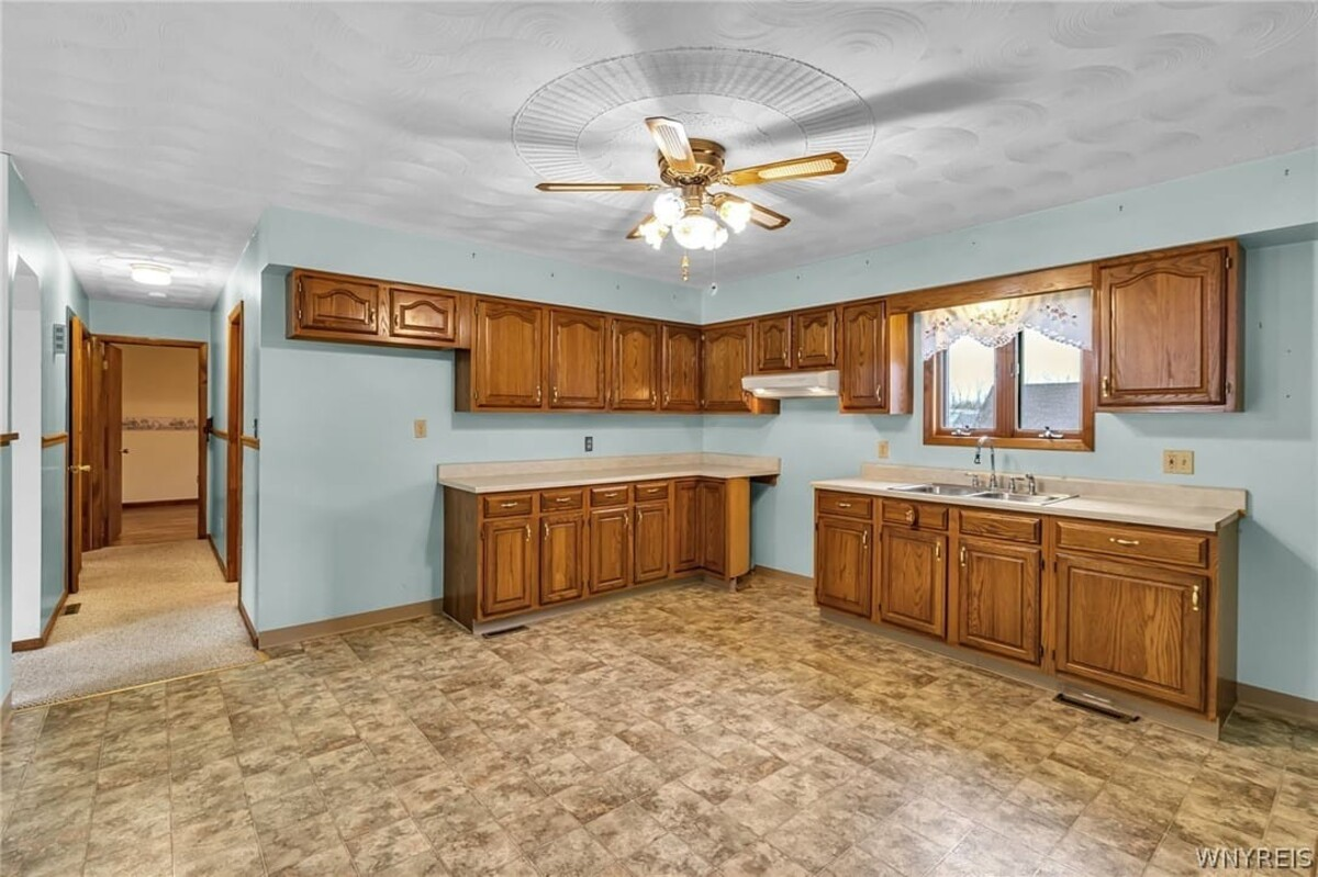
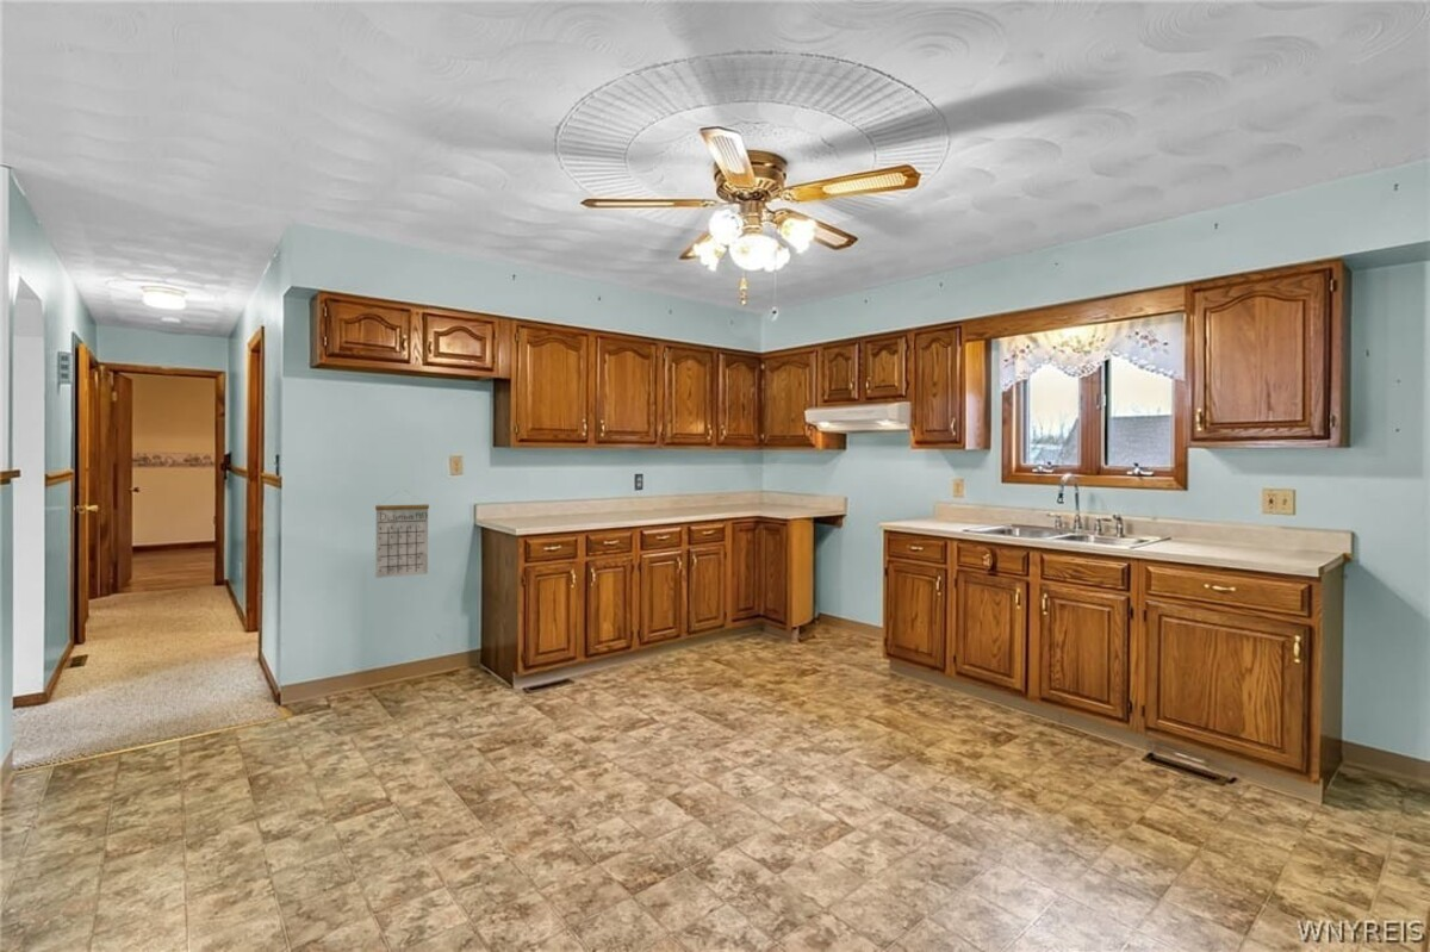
+ calendar [374,490,430,579]
